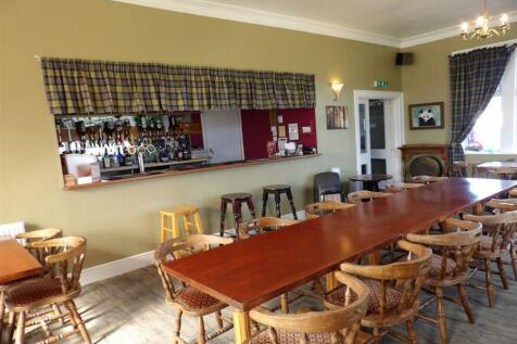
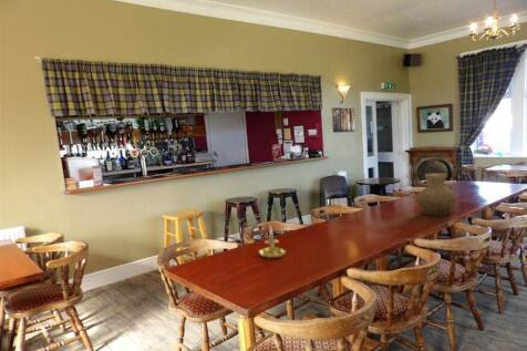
+ candle holder [258,224,287,259]
+ vase [416,172,457,217]
